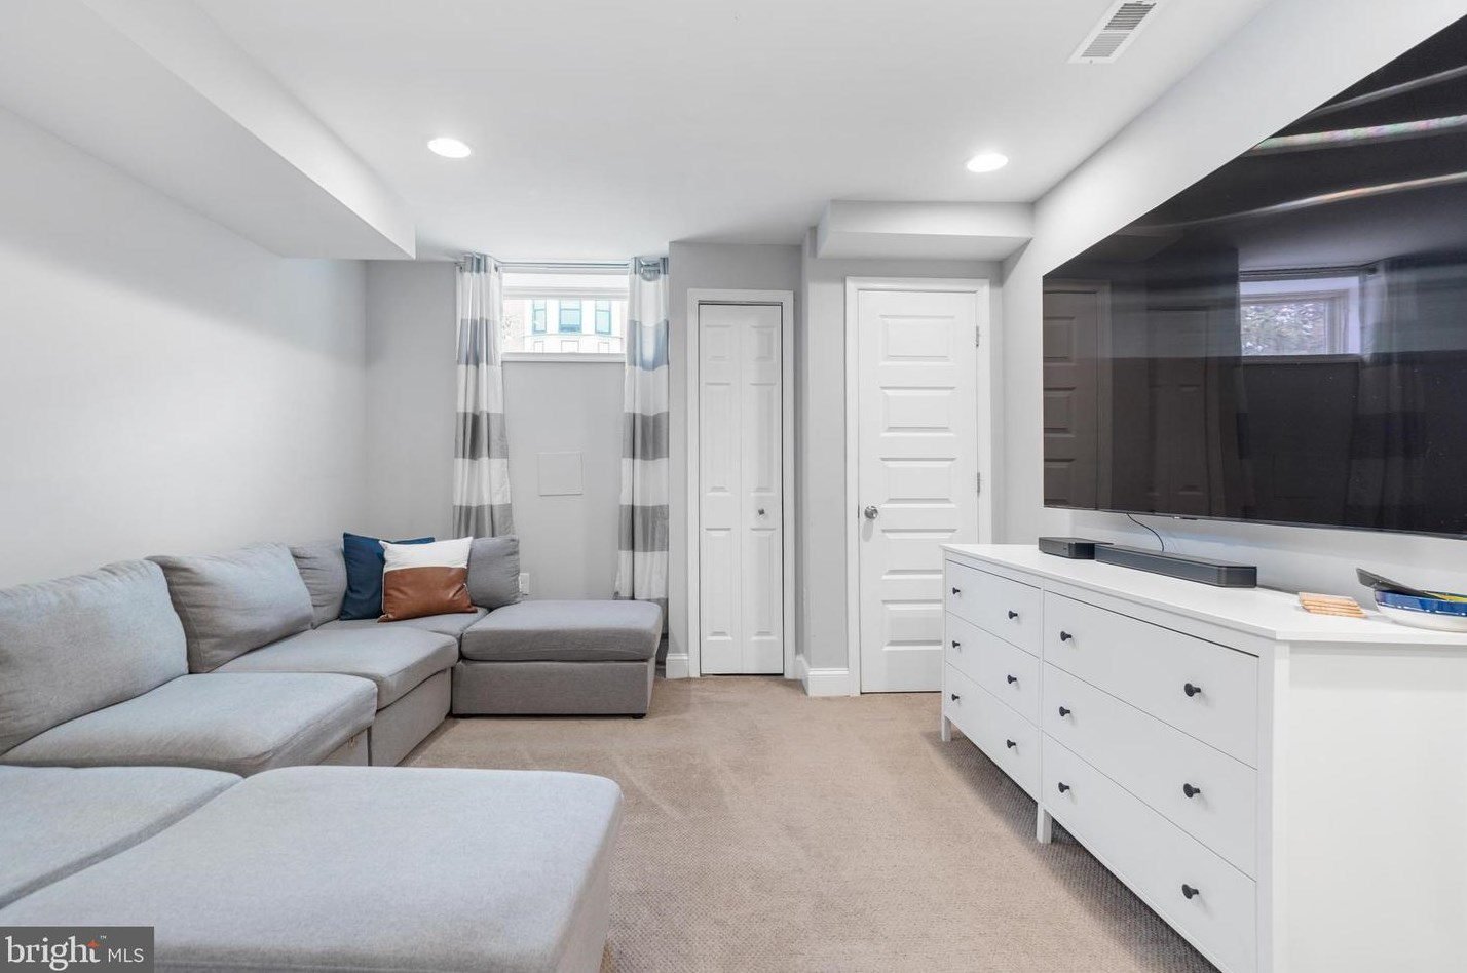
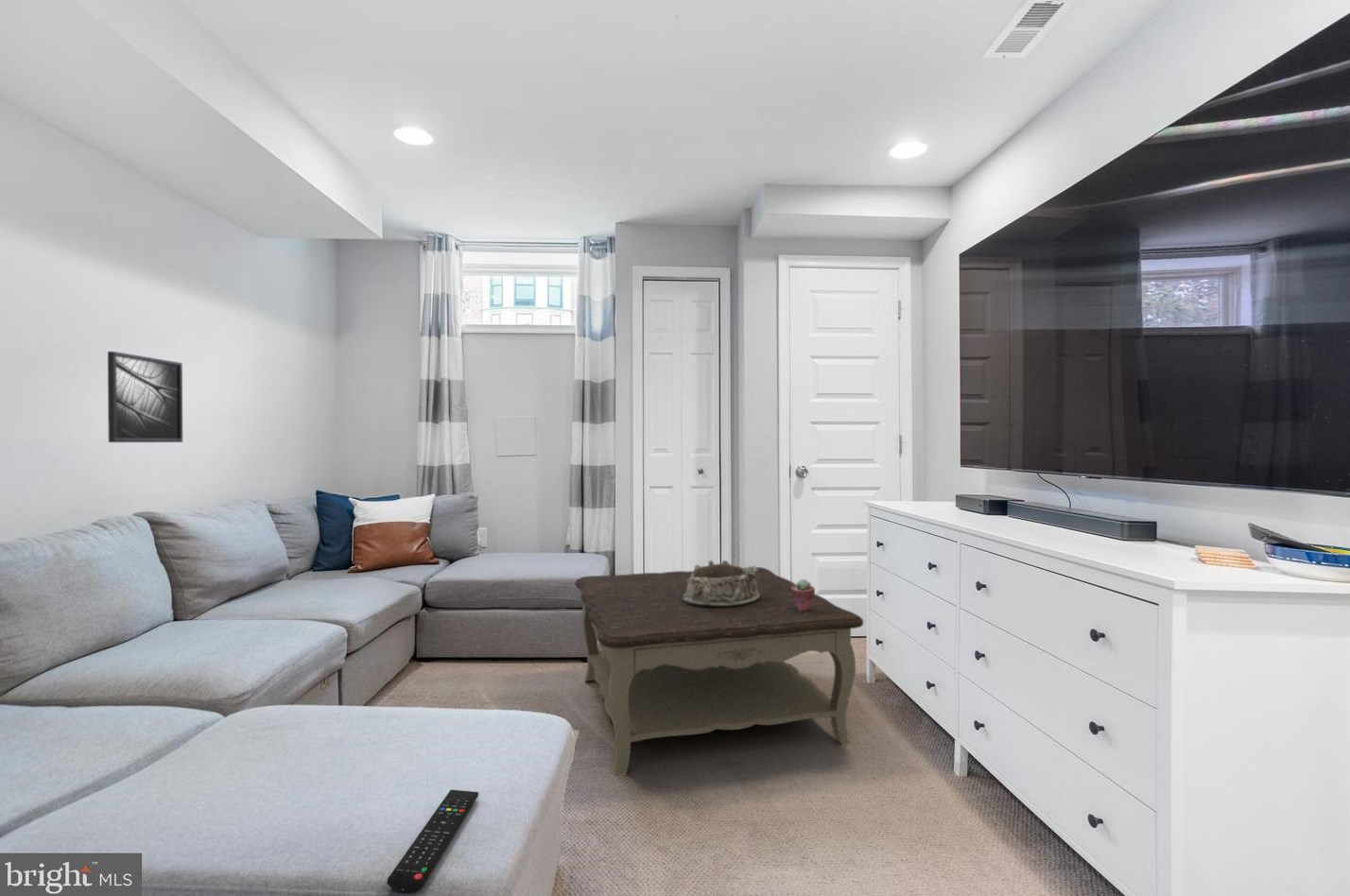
+ remote control [387,789,479,893]
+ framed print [107,351,183,443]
+ potted succulent [791,578,816,612]
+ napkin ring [682,560,760,608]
+ coffee table [574,566,864,777]
